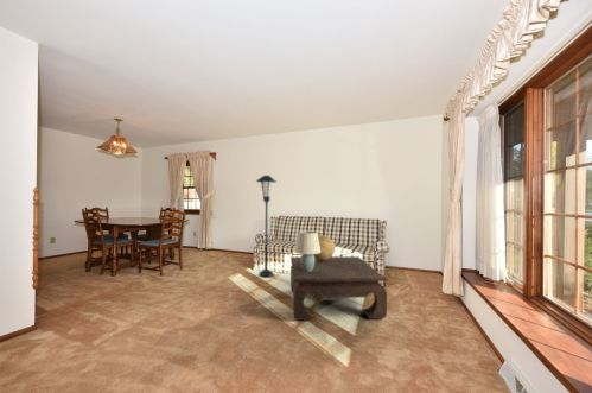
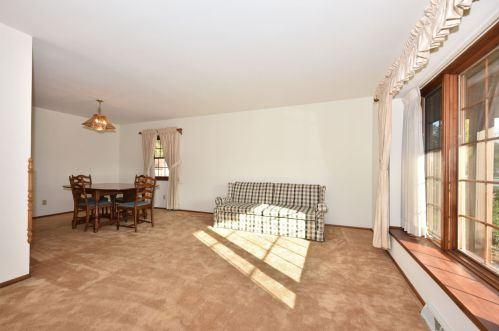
- floor lamp [255,175,278,278]
- table lamp [294,230,320,272]
- decorative globe [313,234,336,260]
- coffee table [289,255,388,322]
